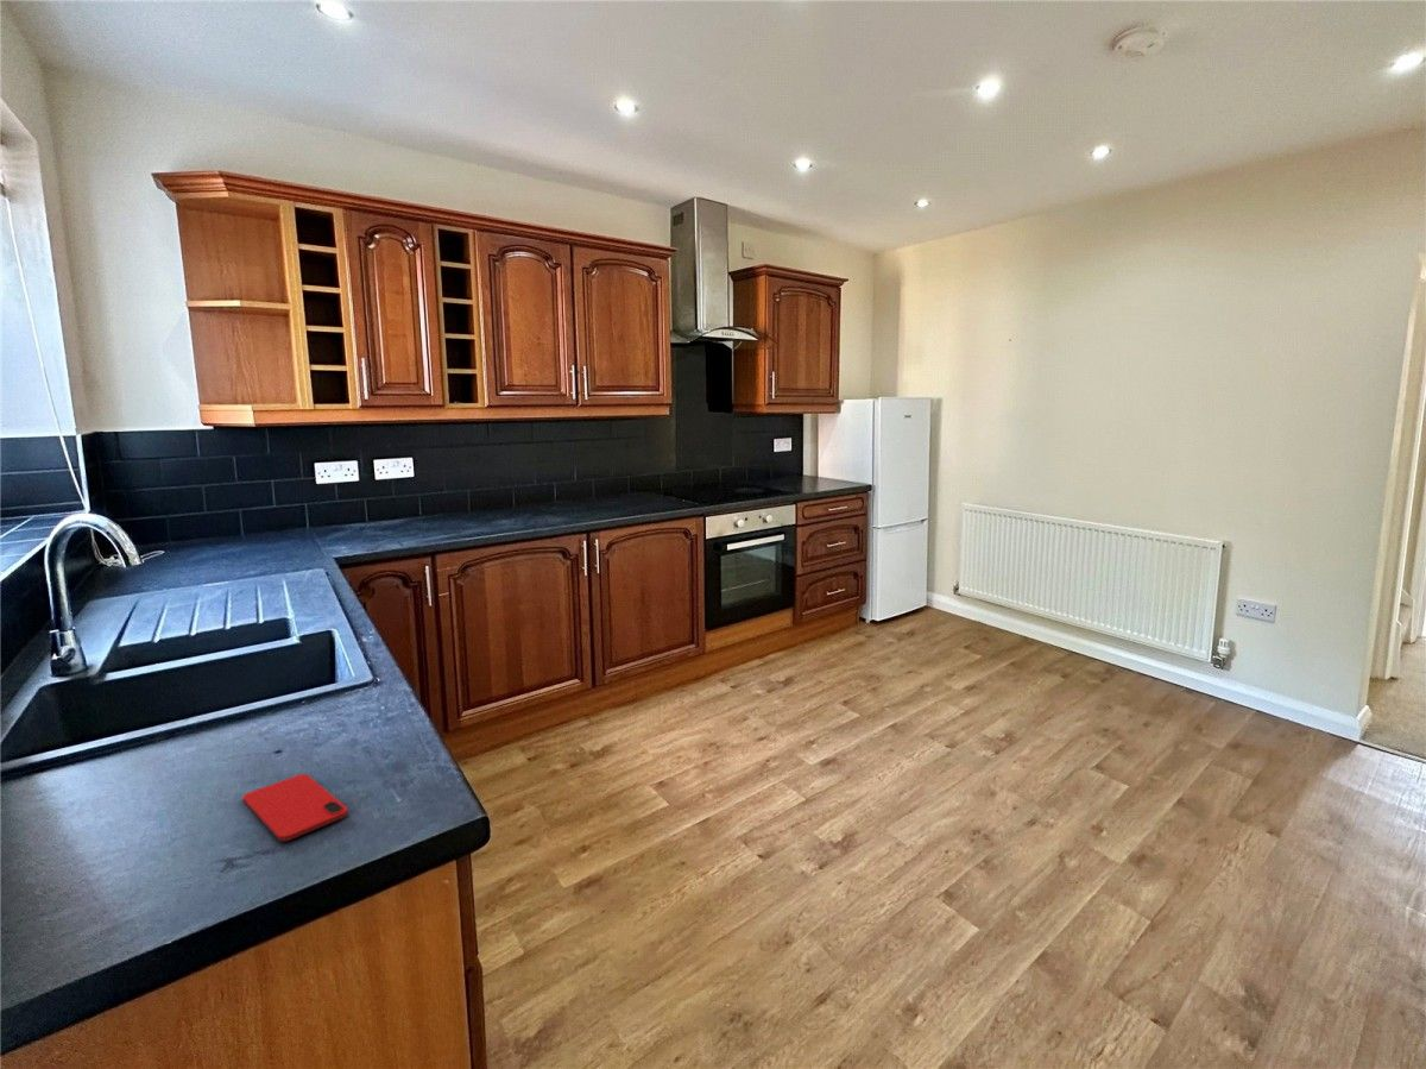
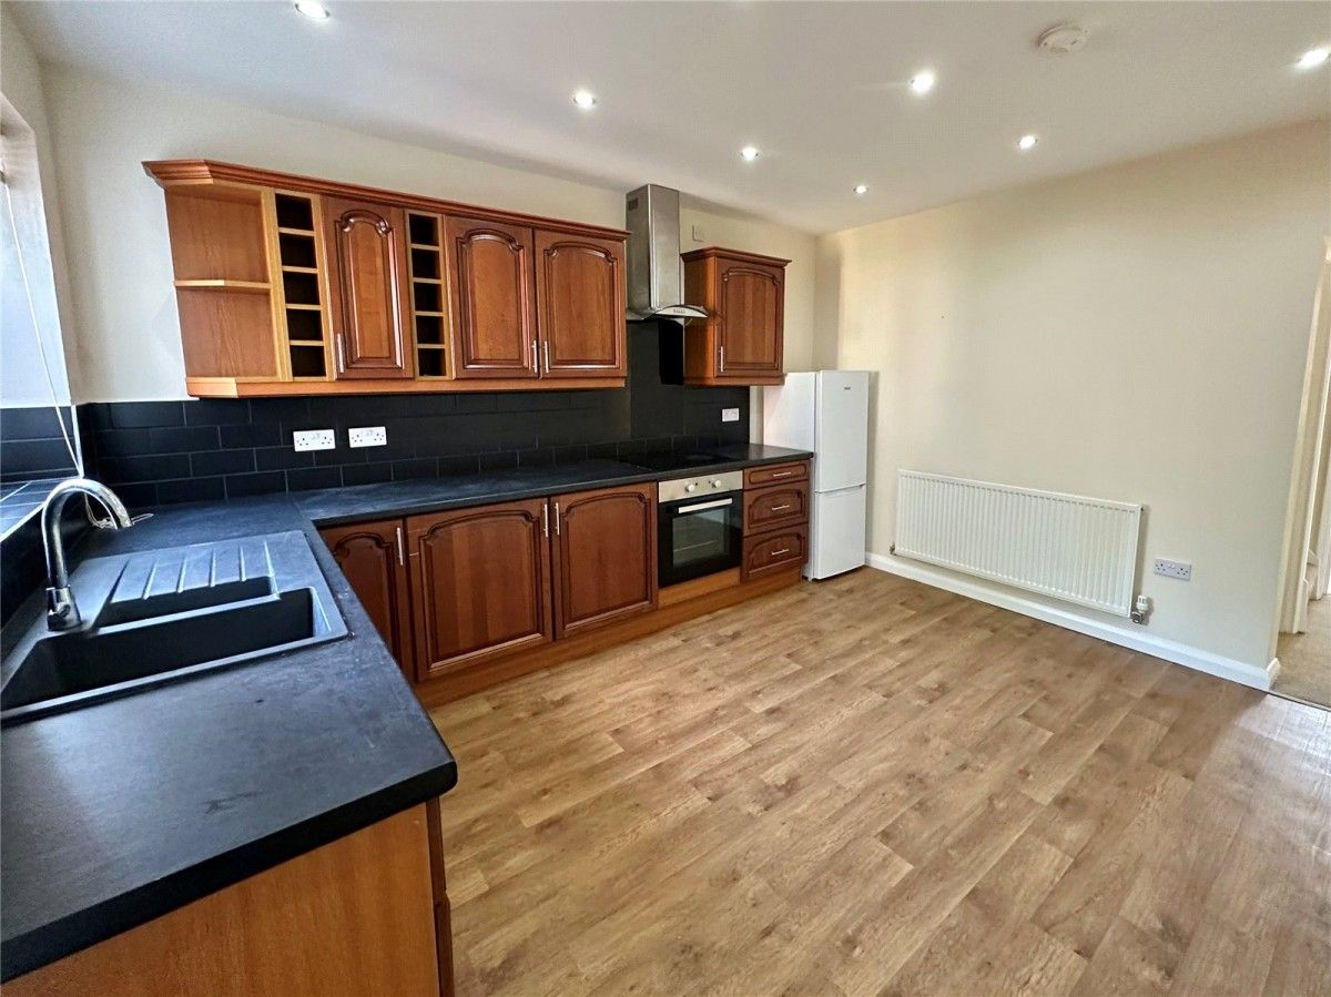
- smartphone [241,773,349,842]
